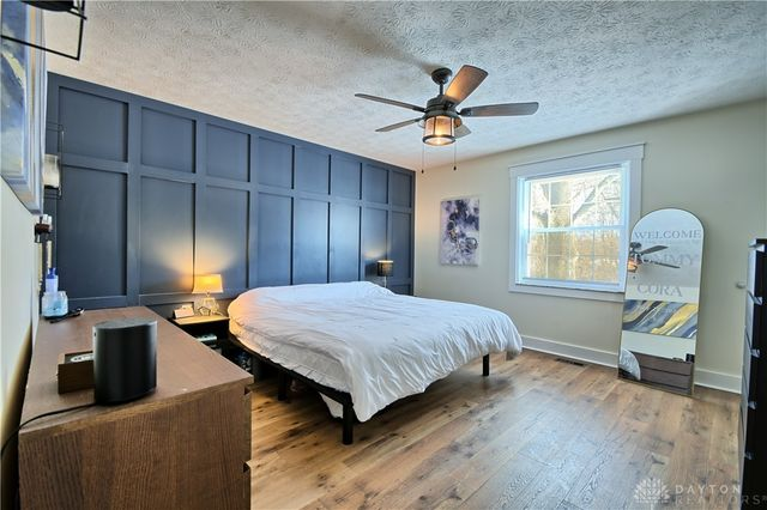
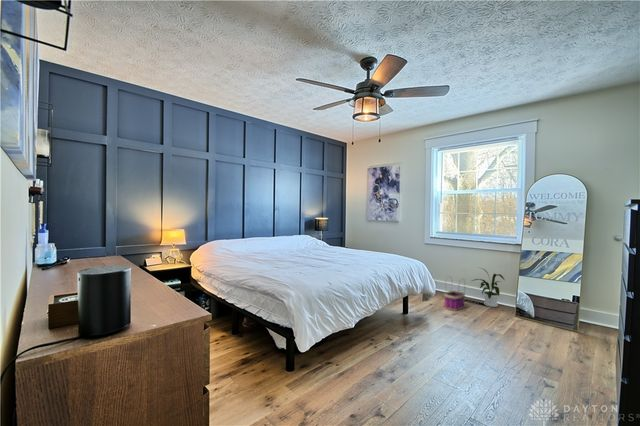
+ house plant [471,266,506,308]
+ basket [443,275,466,312]
